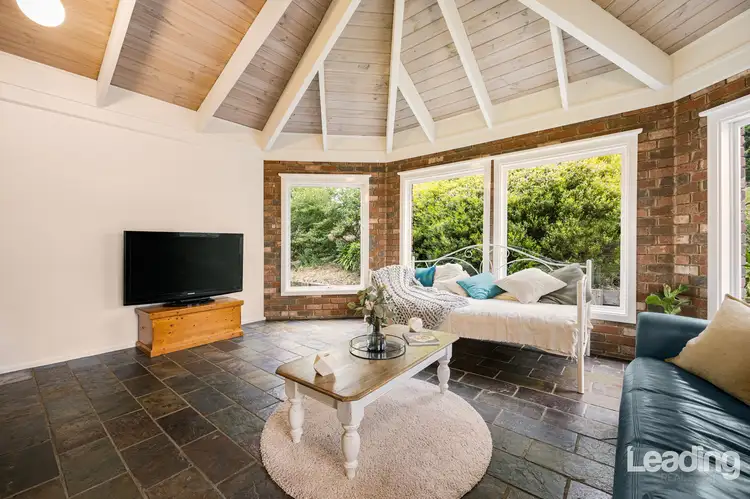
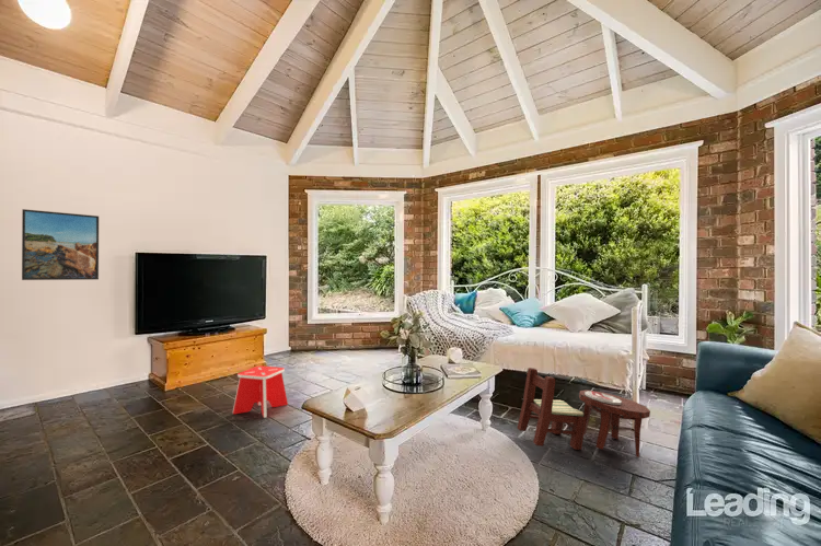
+ step stool [232,365,289,419]
+ dining set [517,367,651,458]
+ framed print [21,208,100,281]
